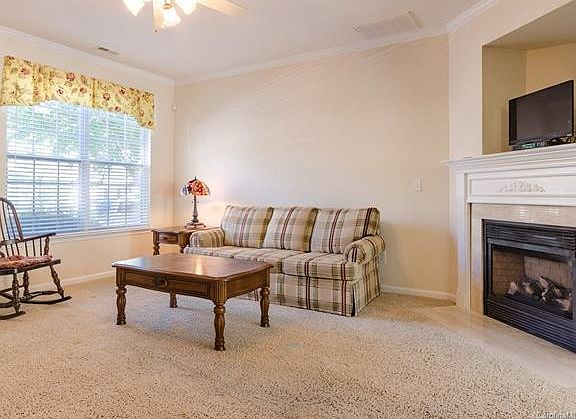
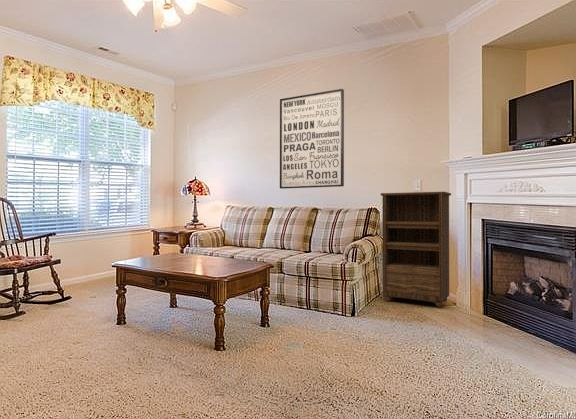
+ bookshelf [380,191,452,308]
+ wall art [279,88,345,190]
